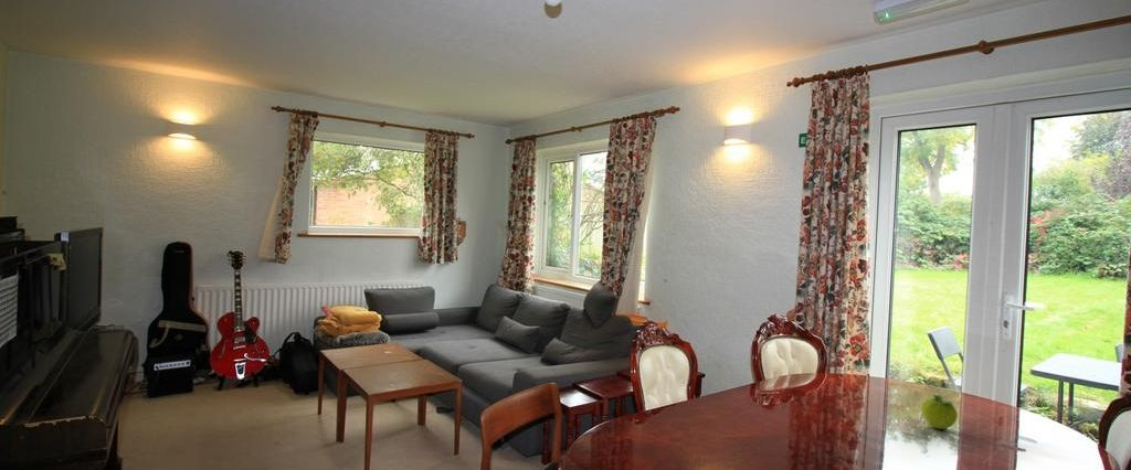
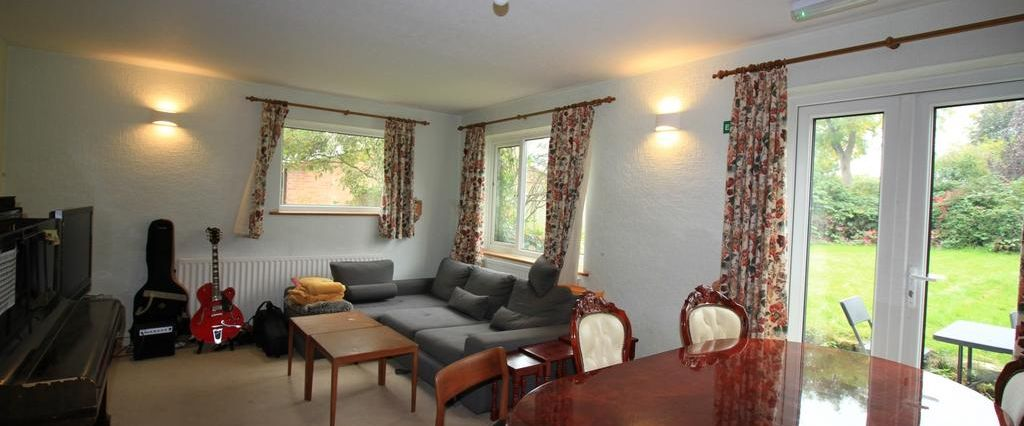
- fruit [920,394,959,430]
